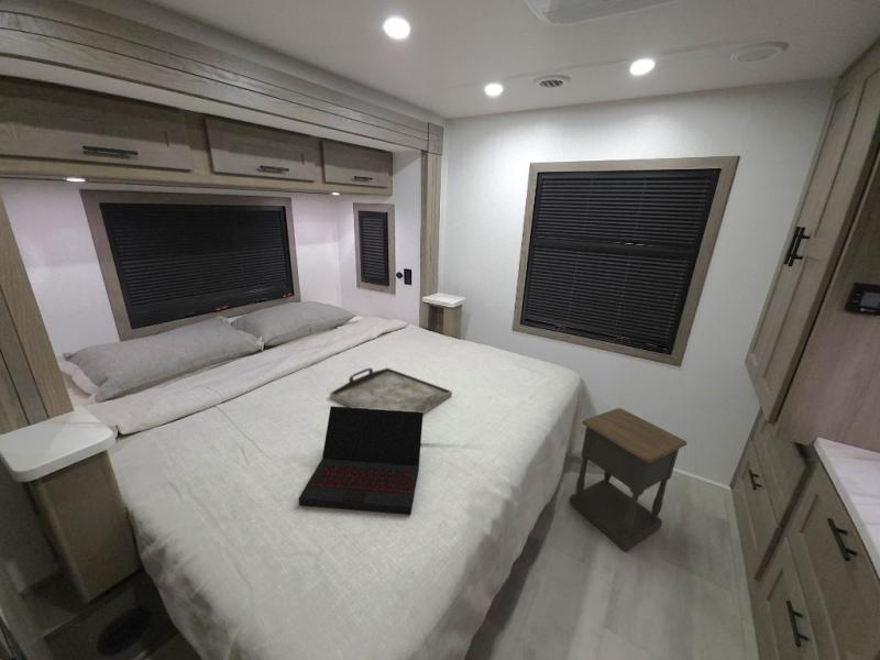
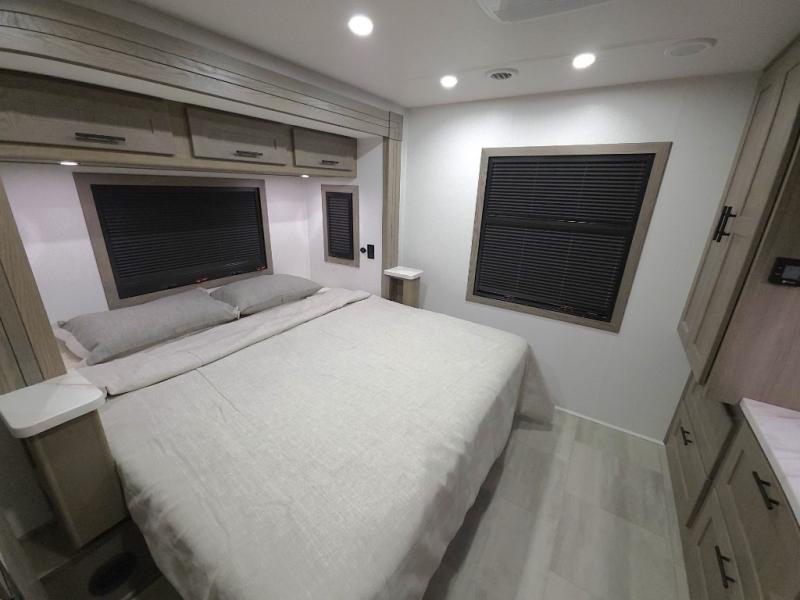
- serving tray [329,367,453,416]
- nightstand [568,407,689,552]
- laptop [298,405,425,515]
